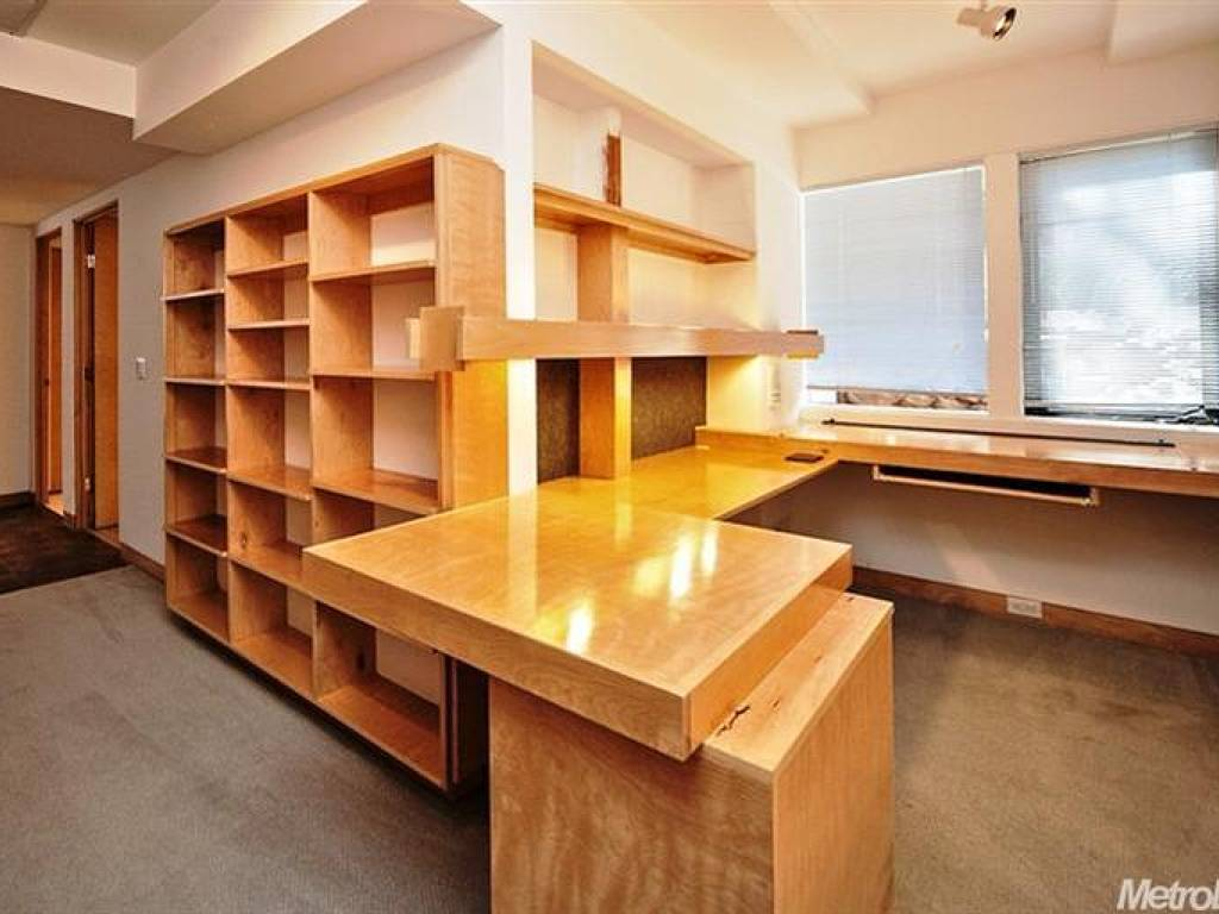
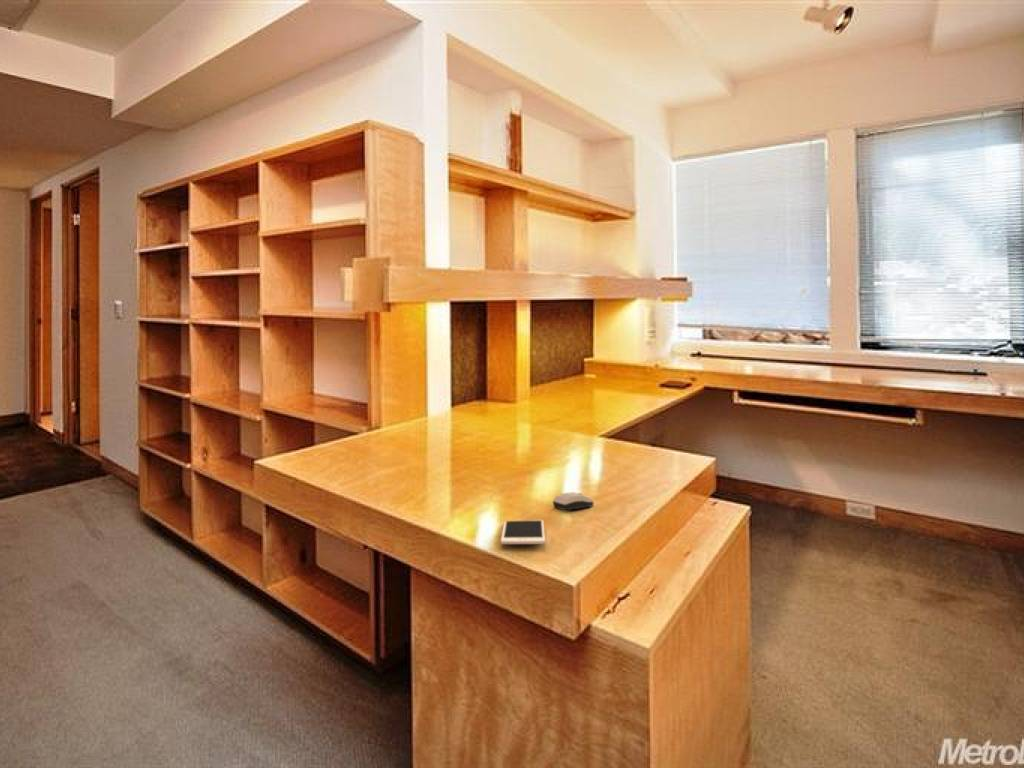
+ cell phone [500,519,546,545]
+ computer mouse [552,491,595,511]
